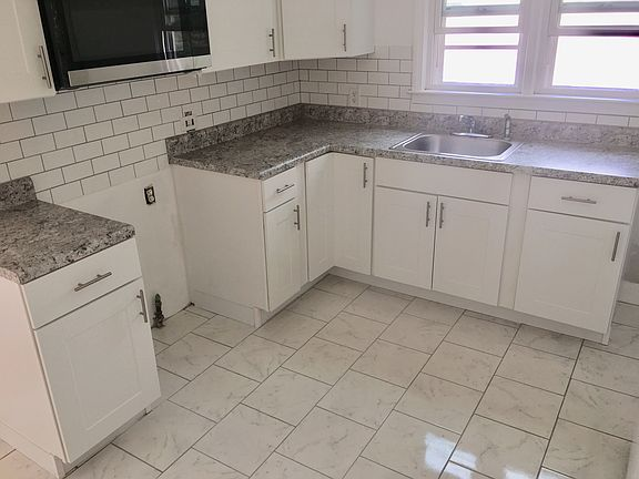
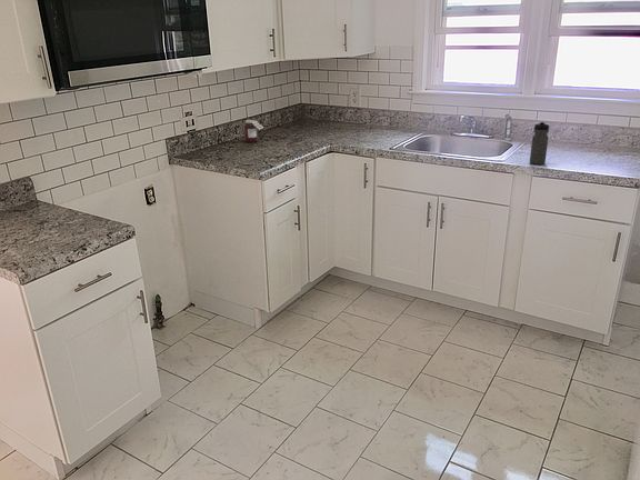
+ water bottle [529,120,550,166]
+ jar [242,119,264,143]
